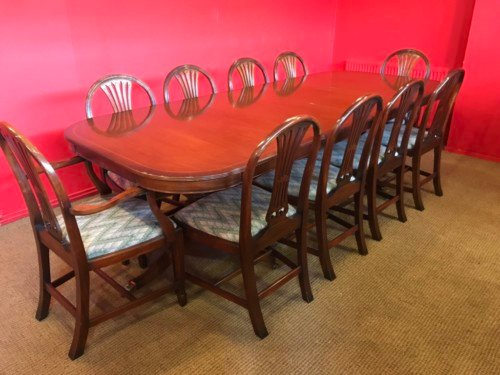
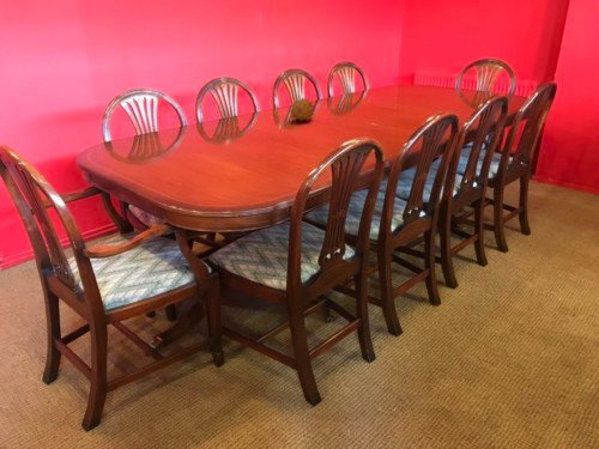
+ fruit [289,97,315,123]
